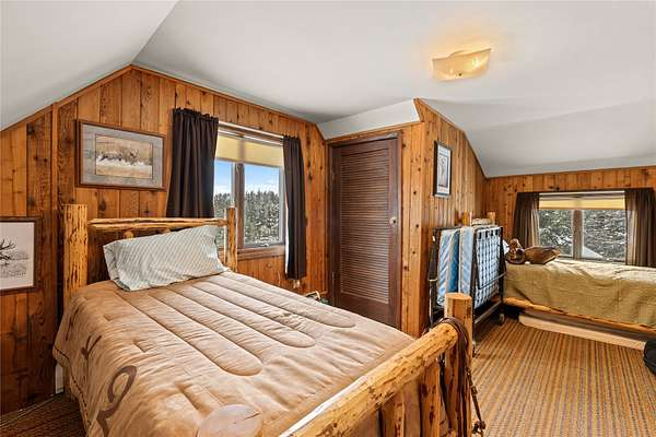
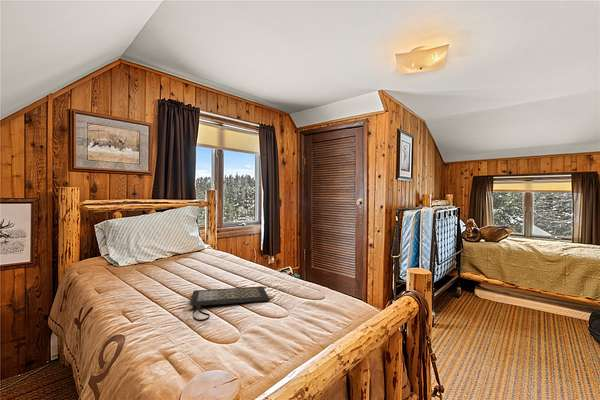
+ clutch bag [182,285,274,323]
